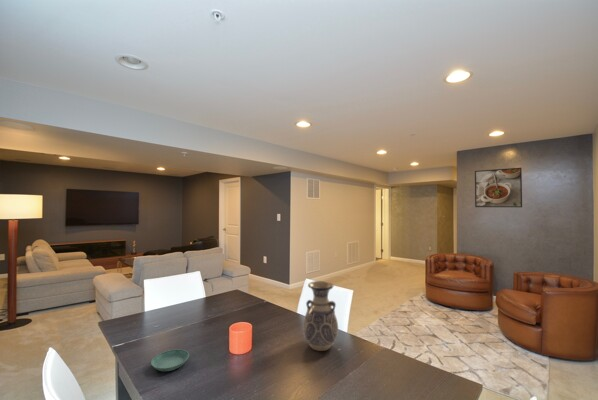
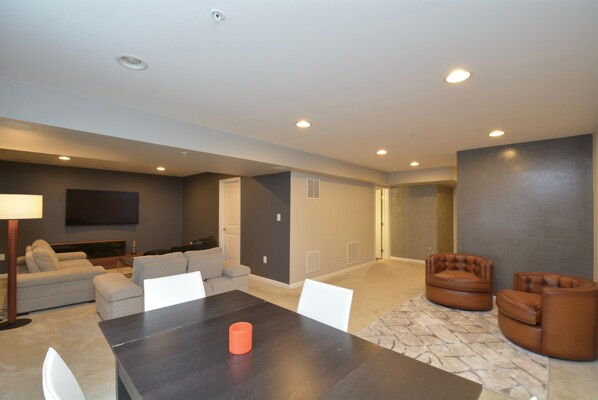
- saucer [150,348,190,372]
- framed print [474,167,523,208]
- vase [302,280,339,352]
